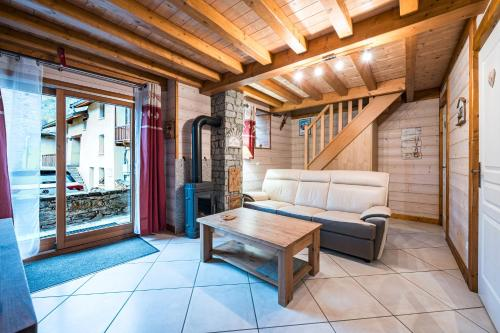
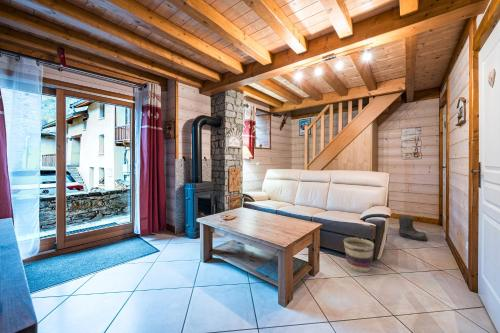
+ basket [343,237,375,273]
+ boots [397,214,429,242]
